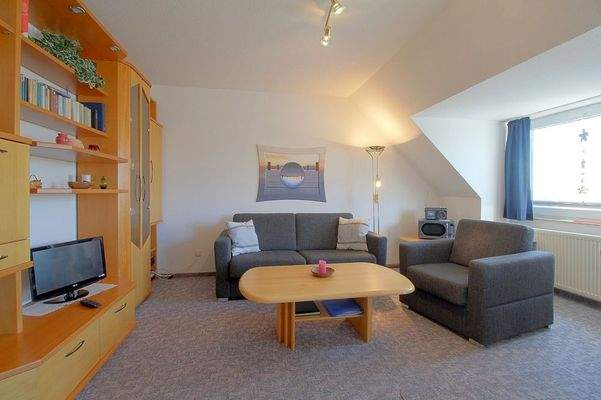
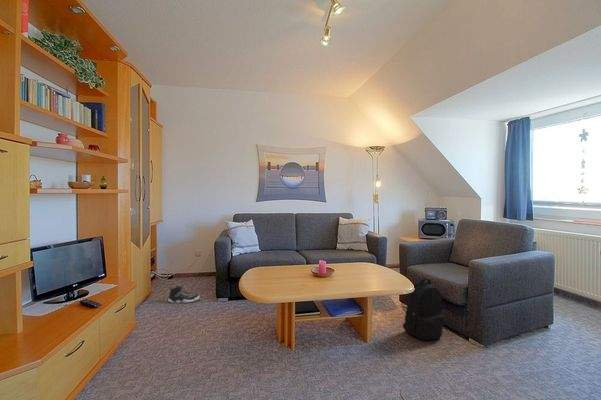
+ backpack [402,277,446,341]
+ sneaker [167,282,200,304]
